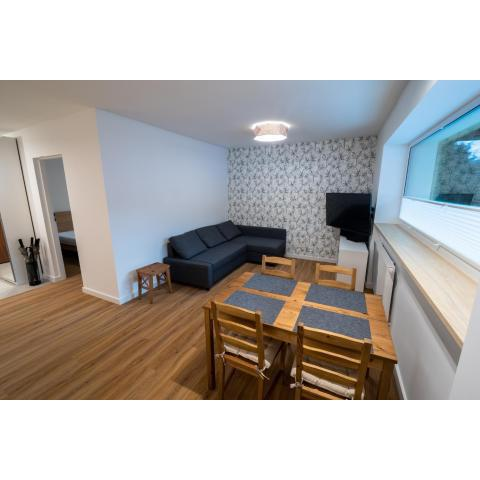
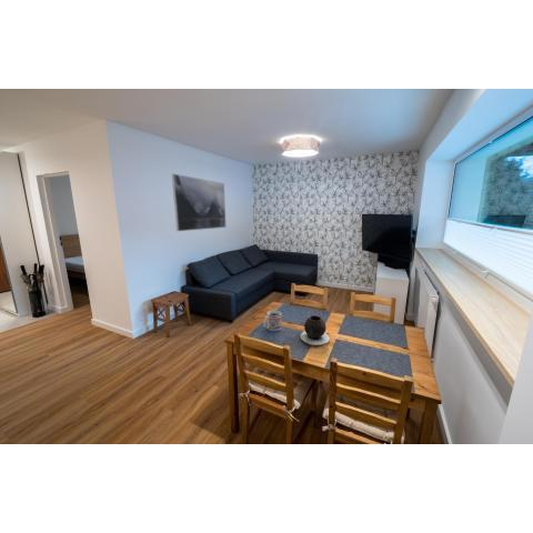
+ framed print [171,173,227,232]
+ mug [262,310,282,332]
+ vase [300,314,331,346]
